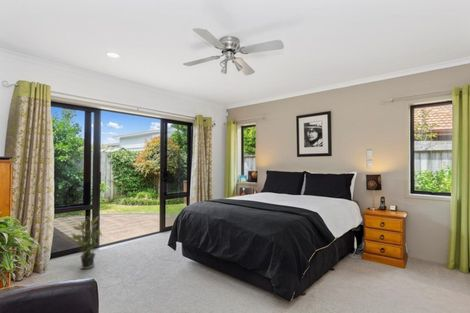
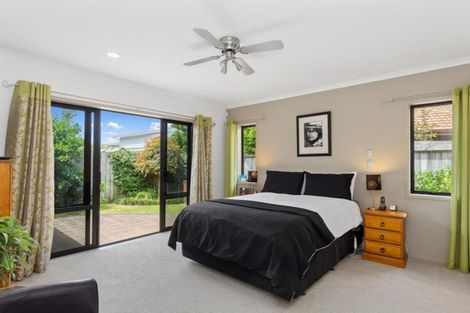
- potted plant [70,215,103,270]
